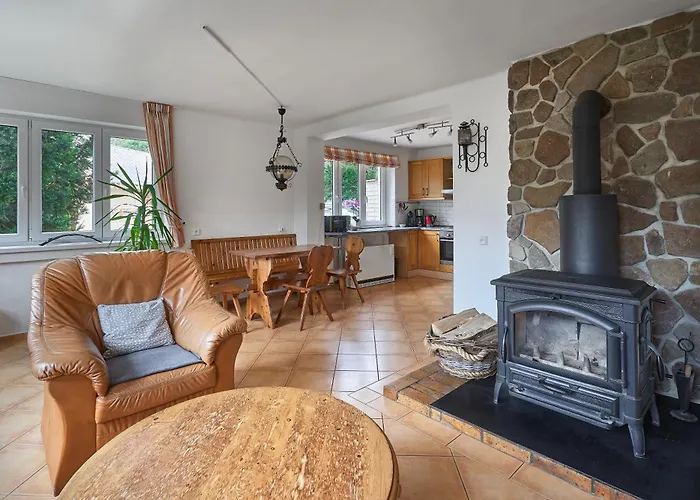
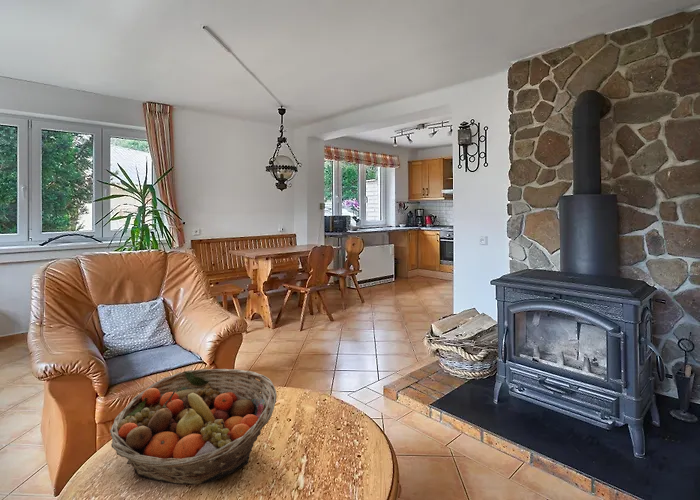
+ fruit basket [109,368,278,486]
